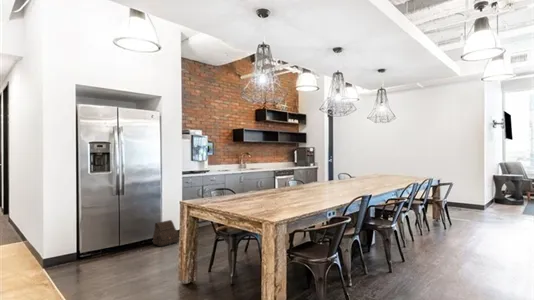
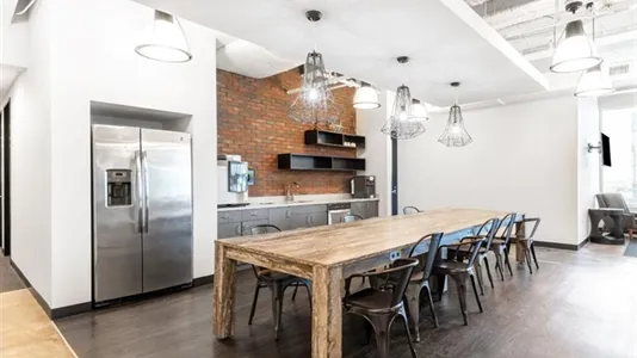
- satchel [152,219,180,247]
